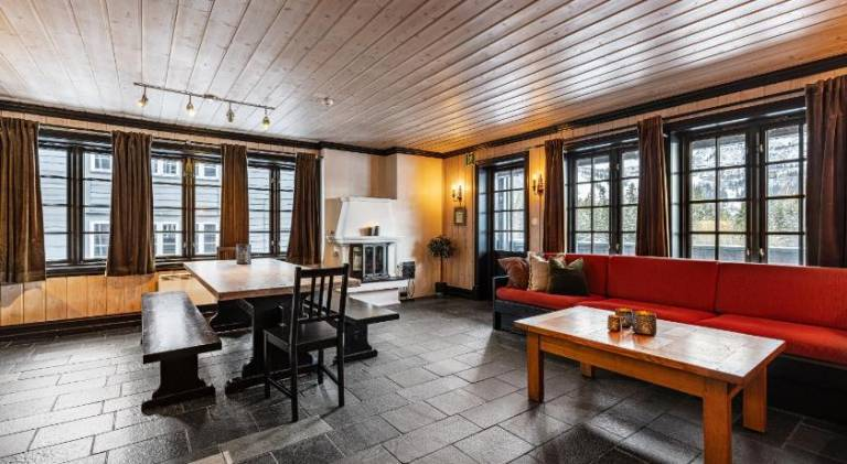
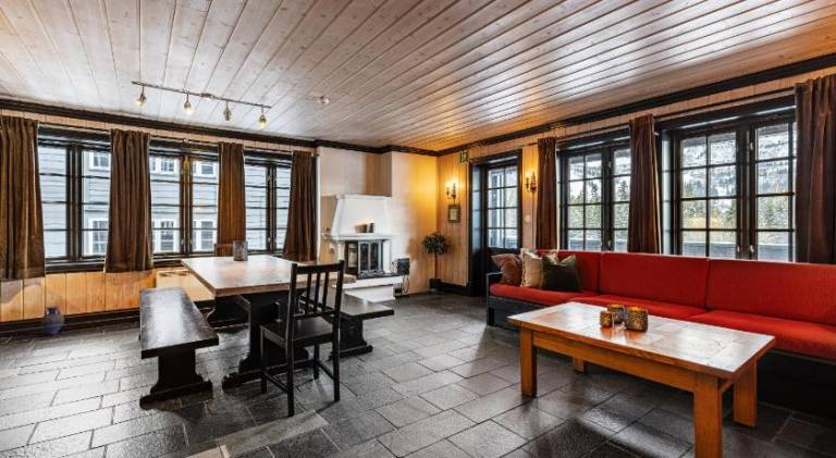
+ vase [40,305,65,336]
